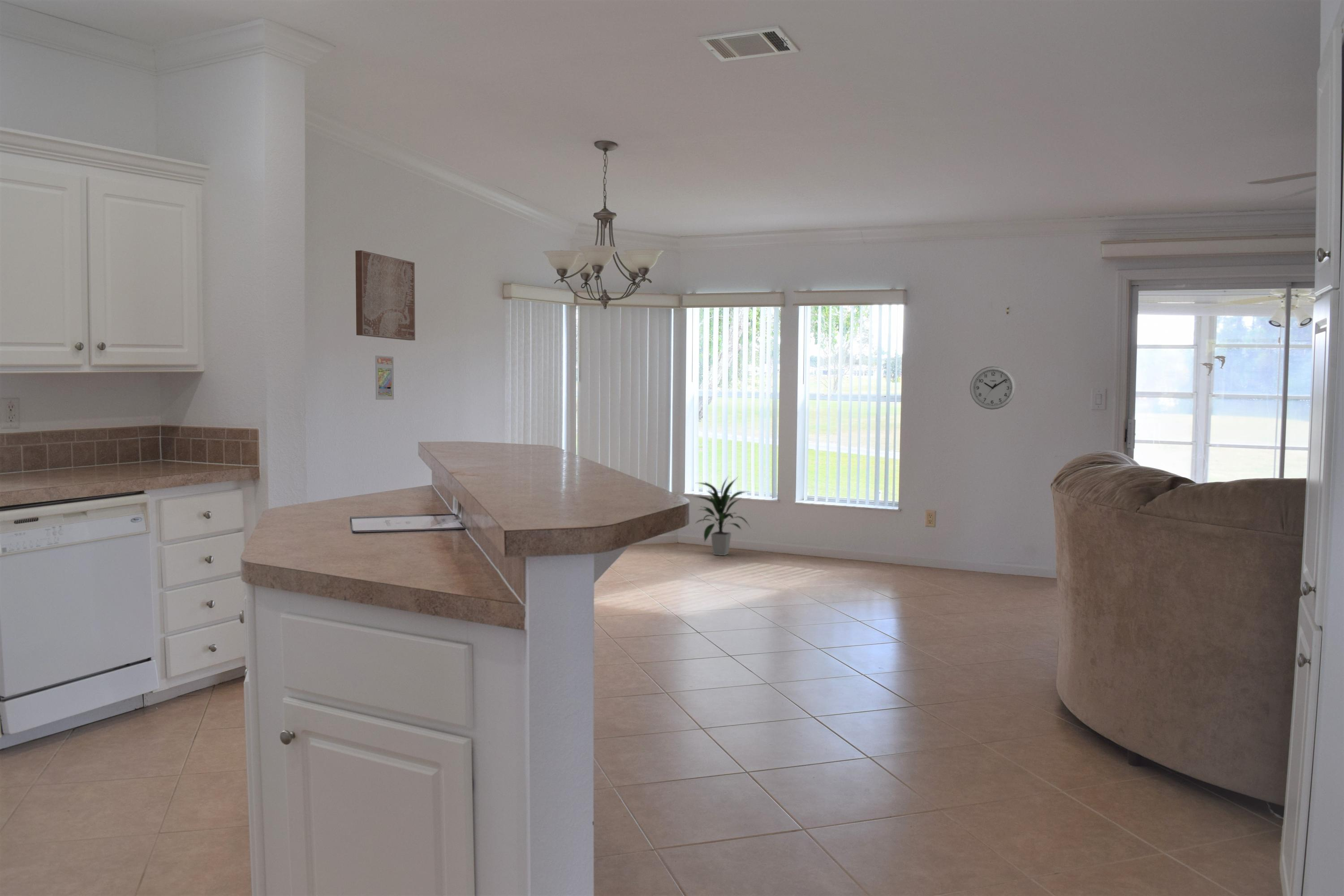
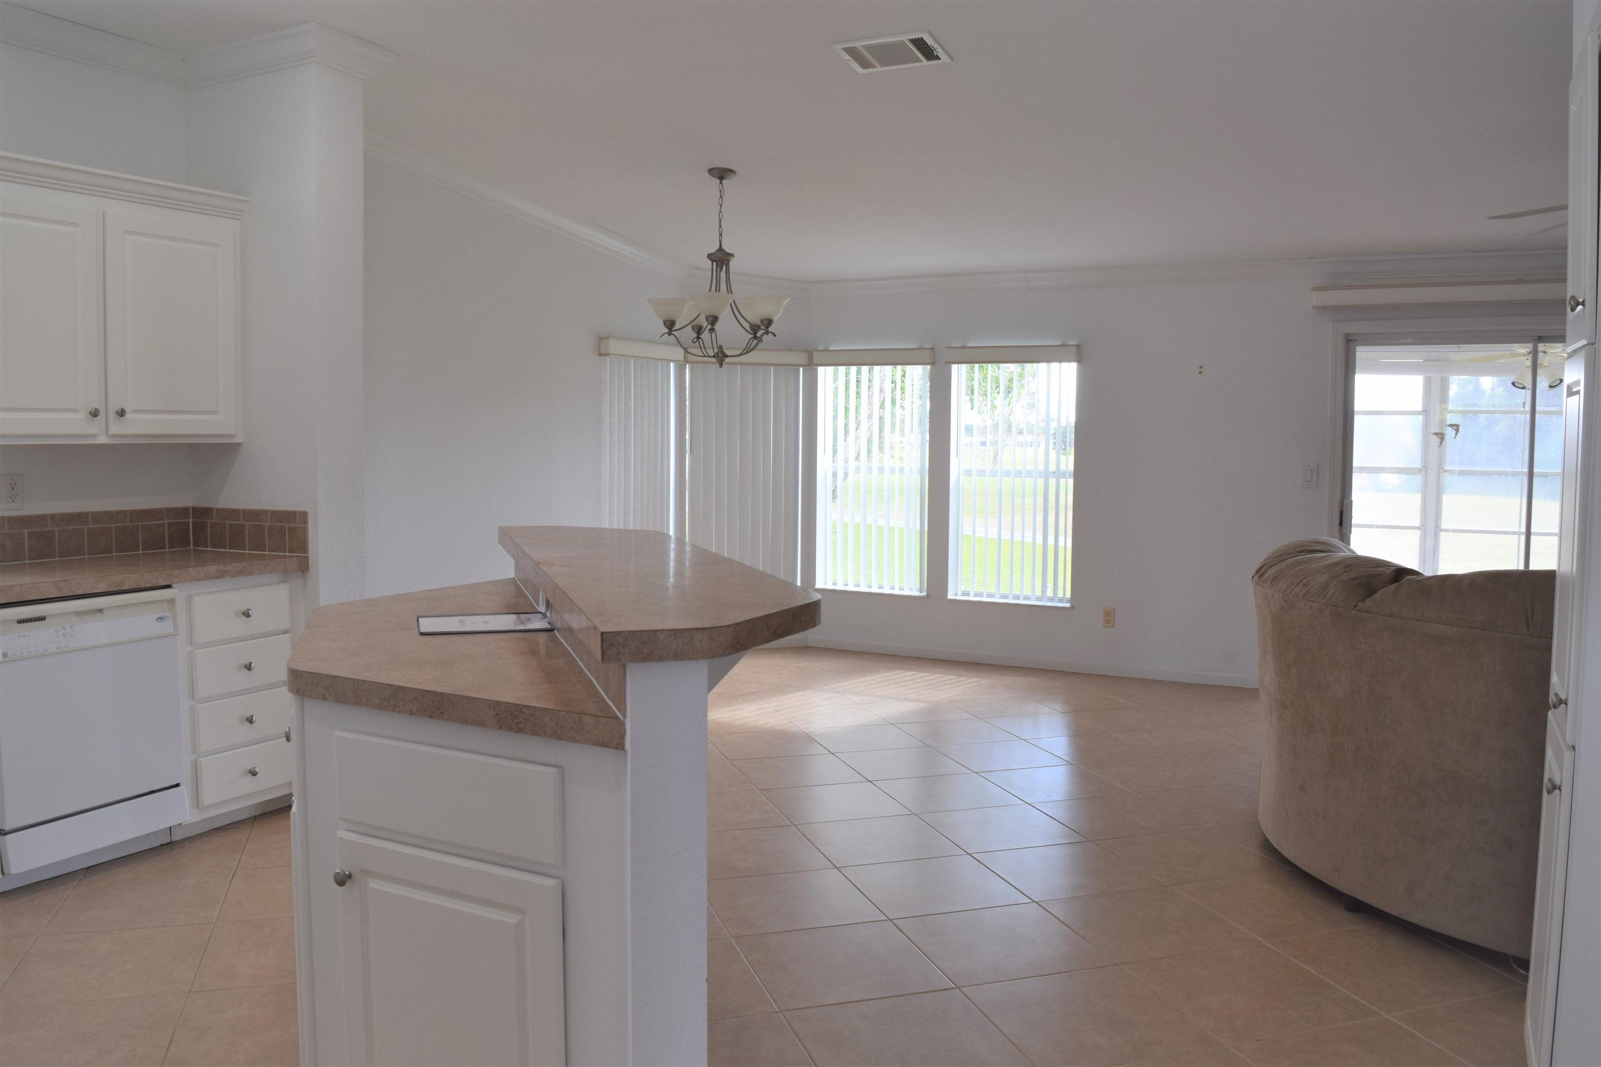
- trading card display case [375,355,394,401]
- wall art [355,250,416,341]
- wall clock [969,366,1016,410]
- indoor plant [692,475,751,556]
